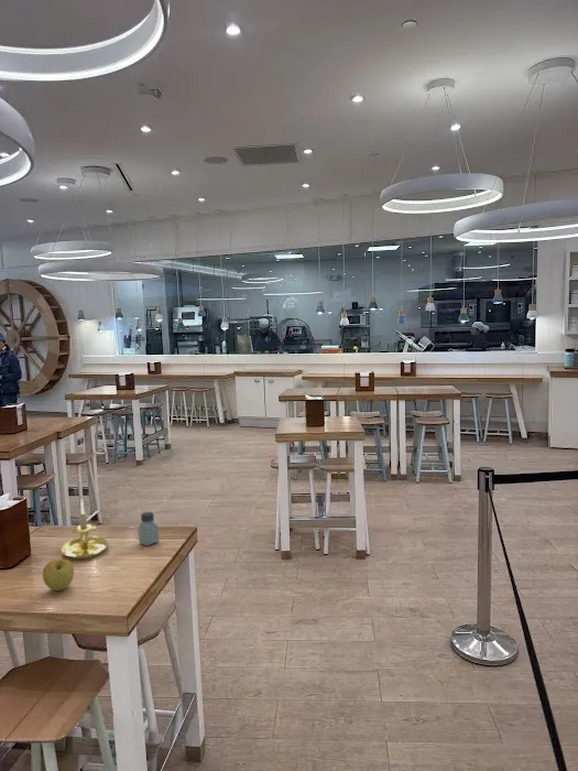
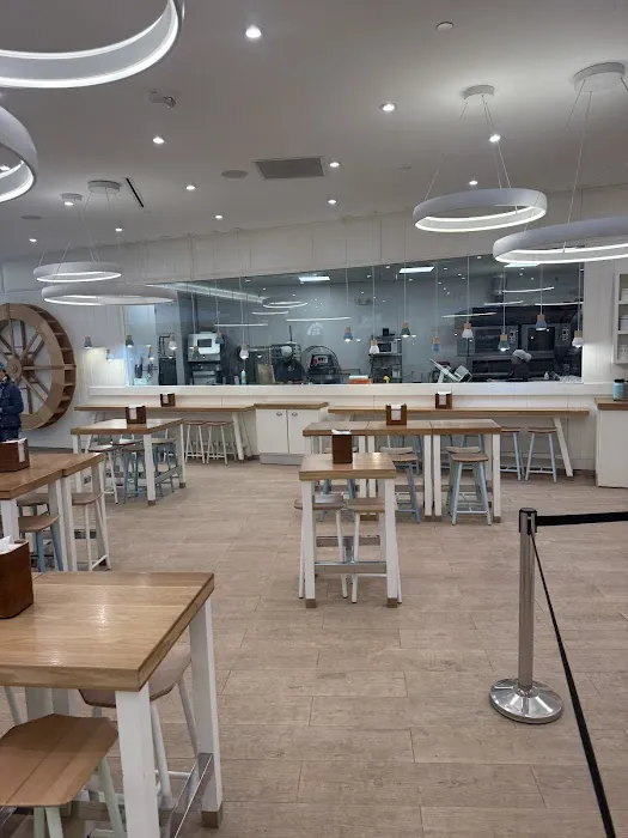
- candle holder [61,499,110,561]
- apple [42,558,75,591]
- saltshaker [138,511,160,546]
